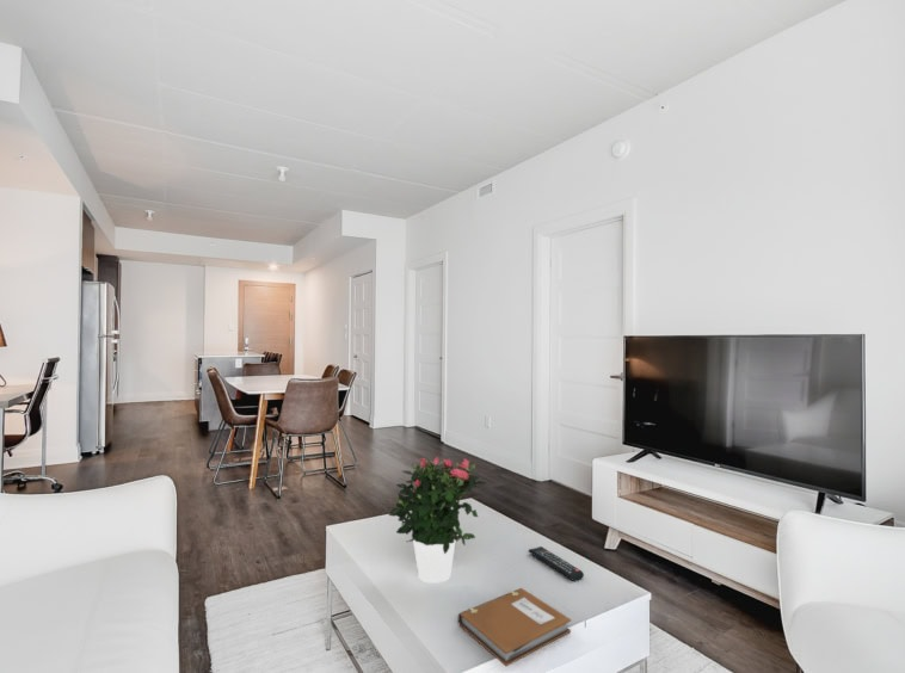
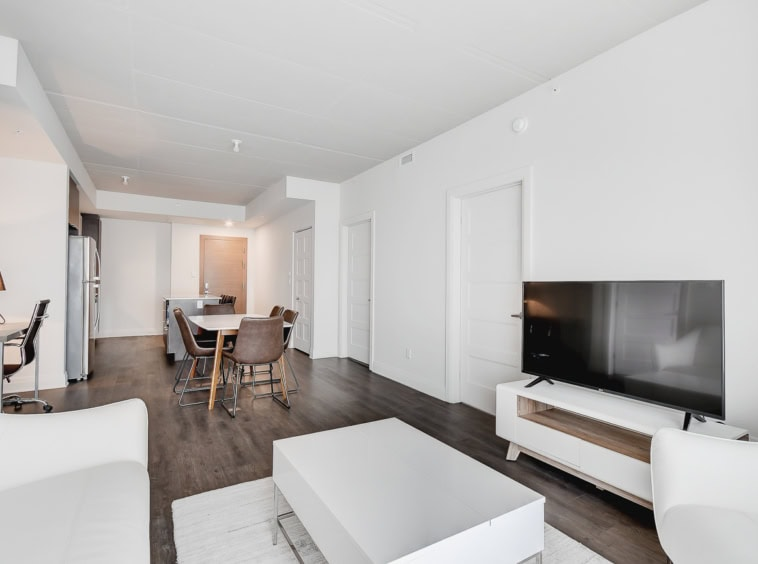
- remote control [528,545,585,582]
- notebook [457,587,572,667]
- potted flower [388,456,488,585]
